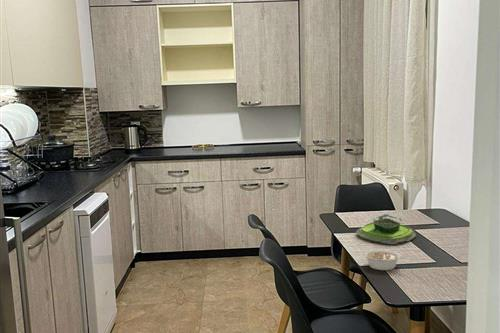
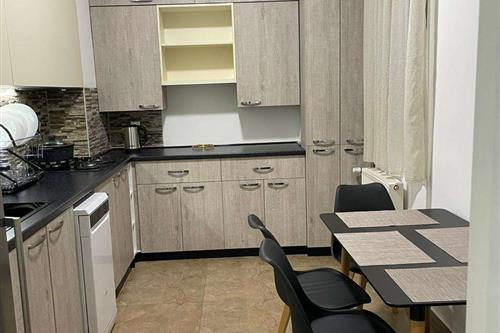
- legume [363,249,406,271]
- plant pot [355,213,417,245]
